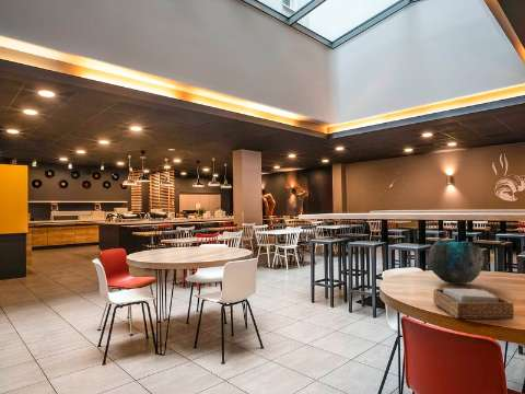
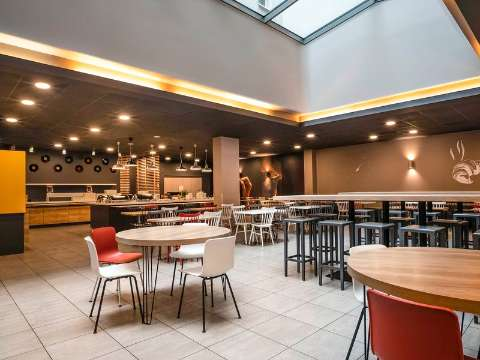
- napkin holder [432,288,515,321]
- decorative bowl [428,237,486,286]
